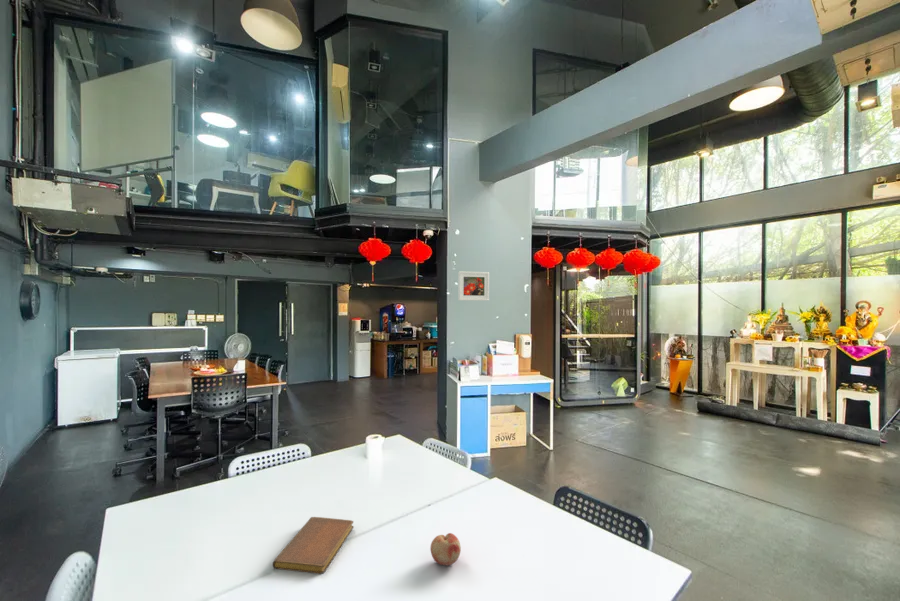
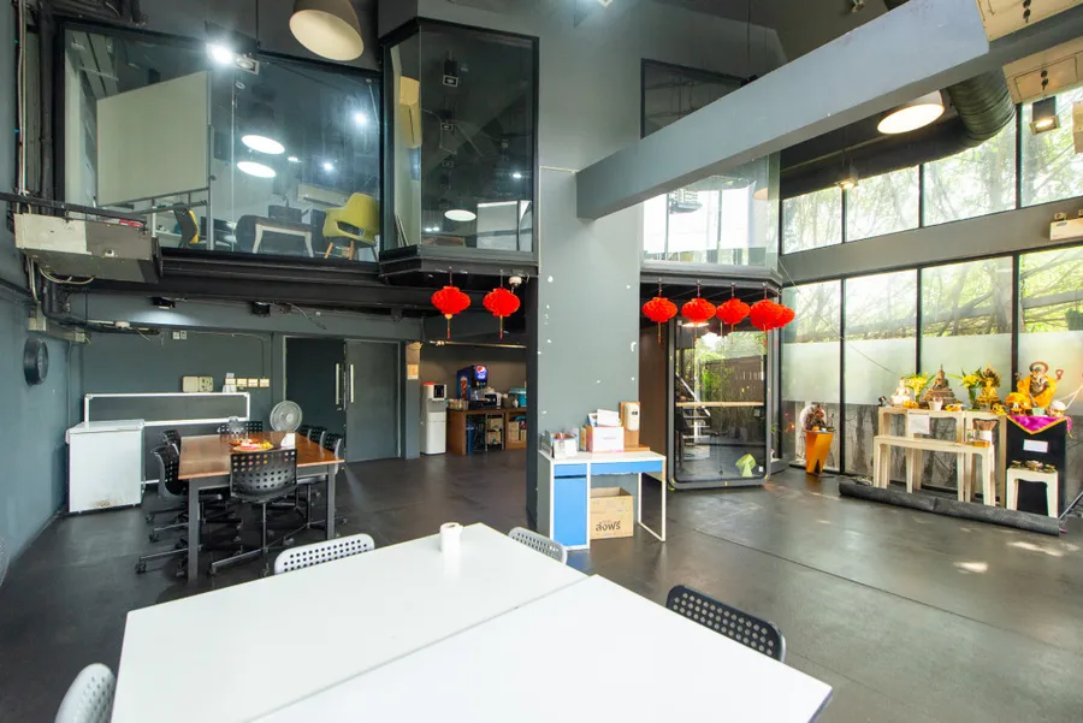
- fruit [429,532,462,566]
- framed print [457,270,490,302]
- notebook [272,516,355,575]
